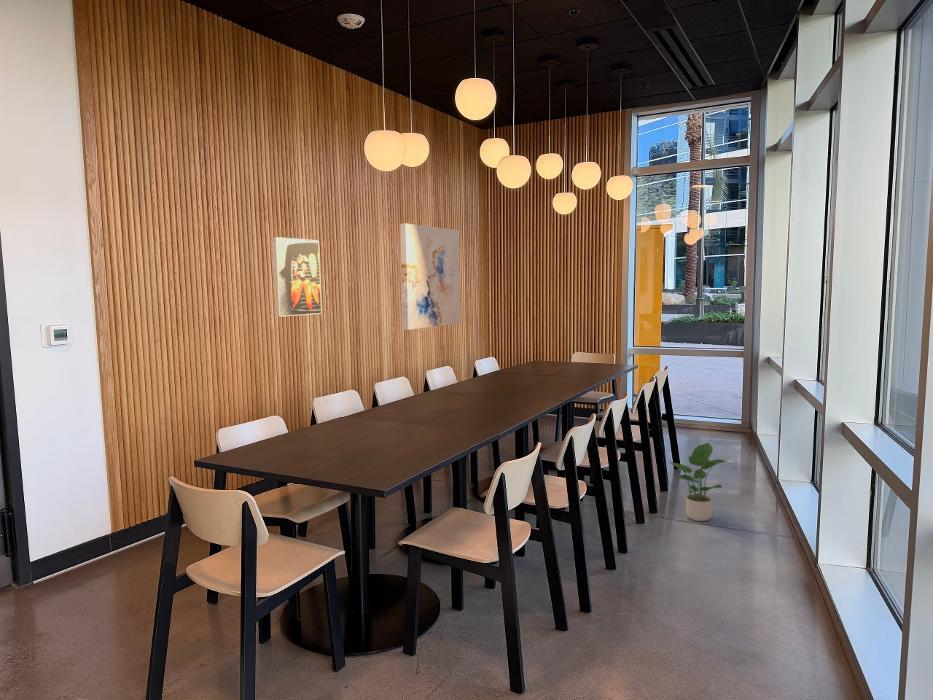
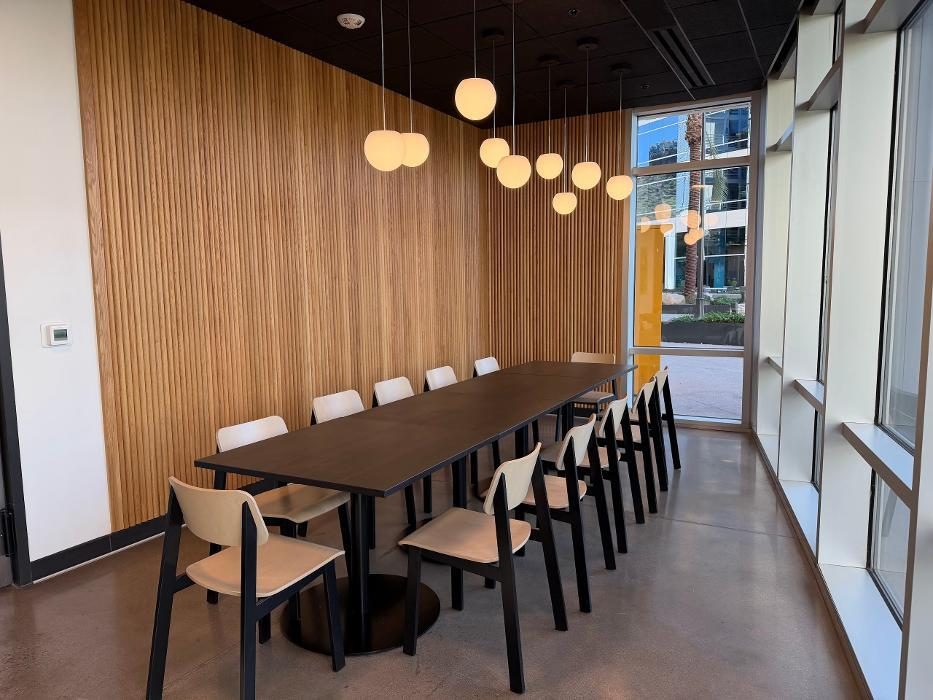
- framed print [272,236,323,318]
- wall art [399,222,462,331]
- potted plant [668,442,728,522]
